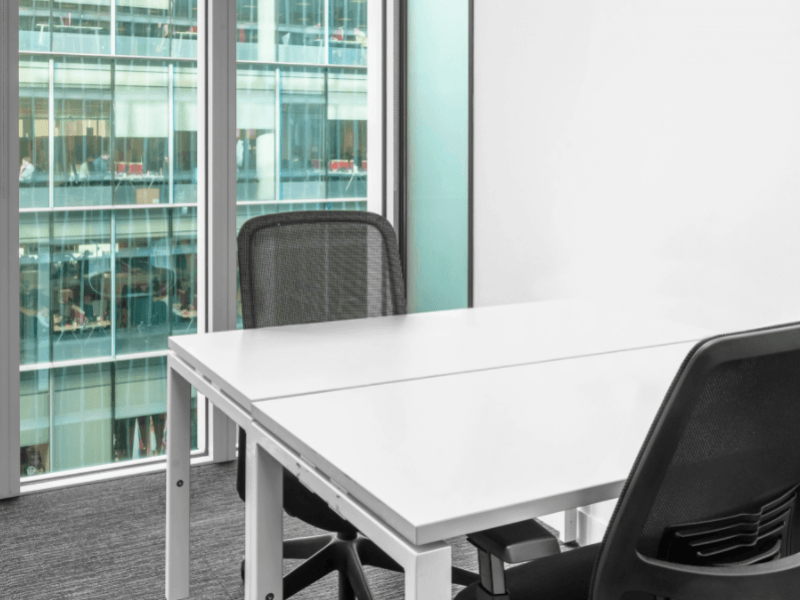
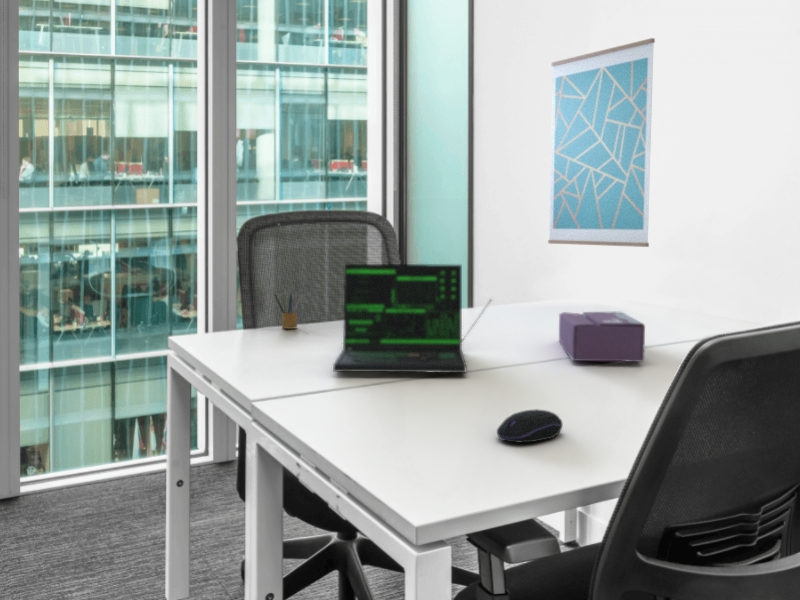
+ wall art [547,37,656,248]
+ laptop [332,263,493,374]
+ tissue box [558,311,646,363]
+ computer mouse [496,408,564,444]
+ pencil box [273,291,303,330]
